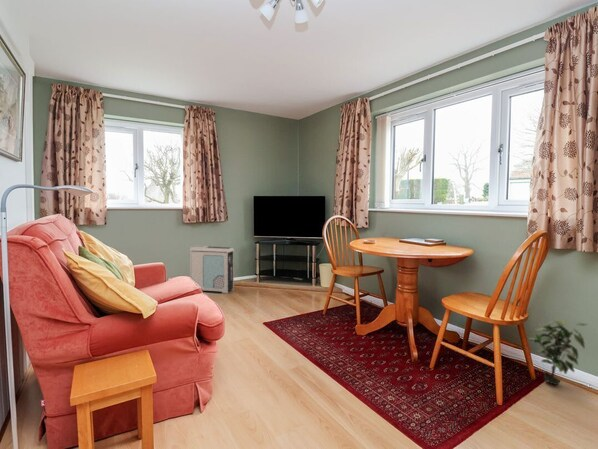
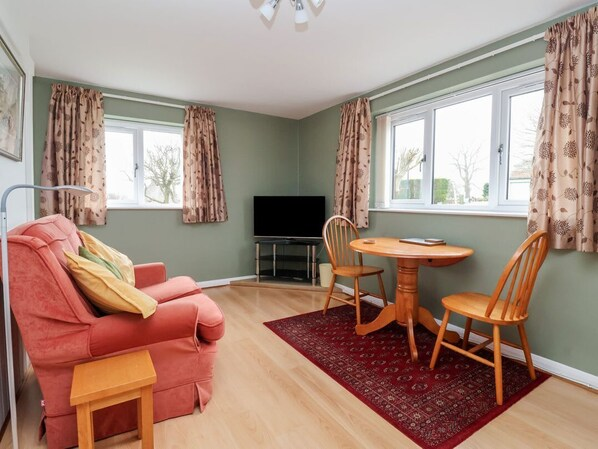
- potted plant [527,318,589,386]
- air purifier [189,245,235,294]
